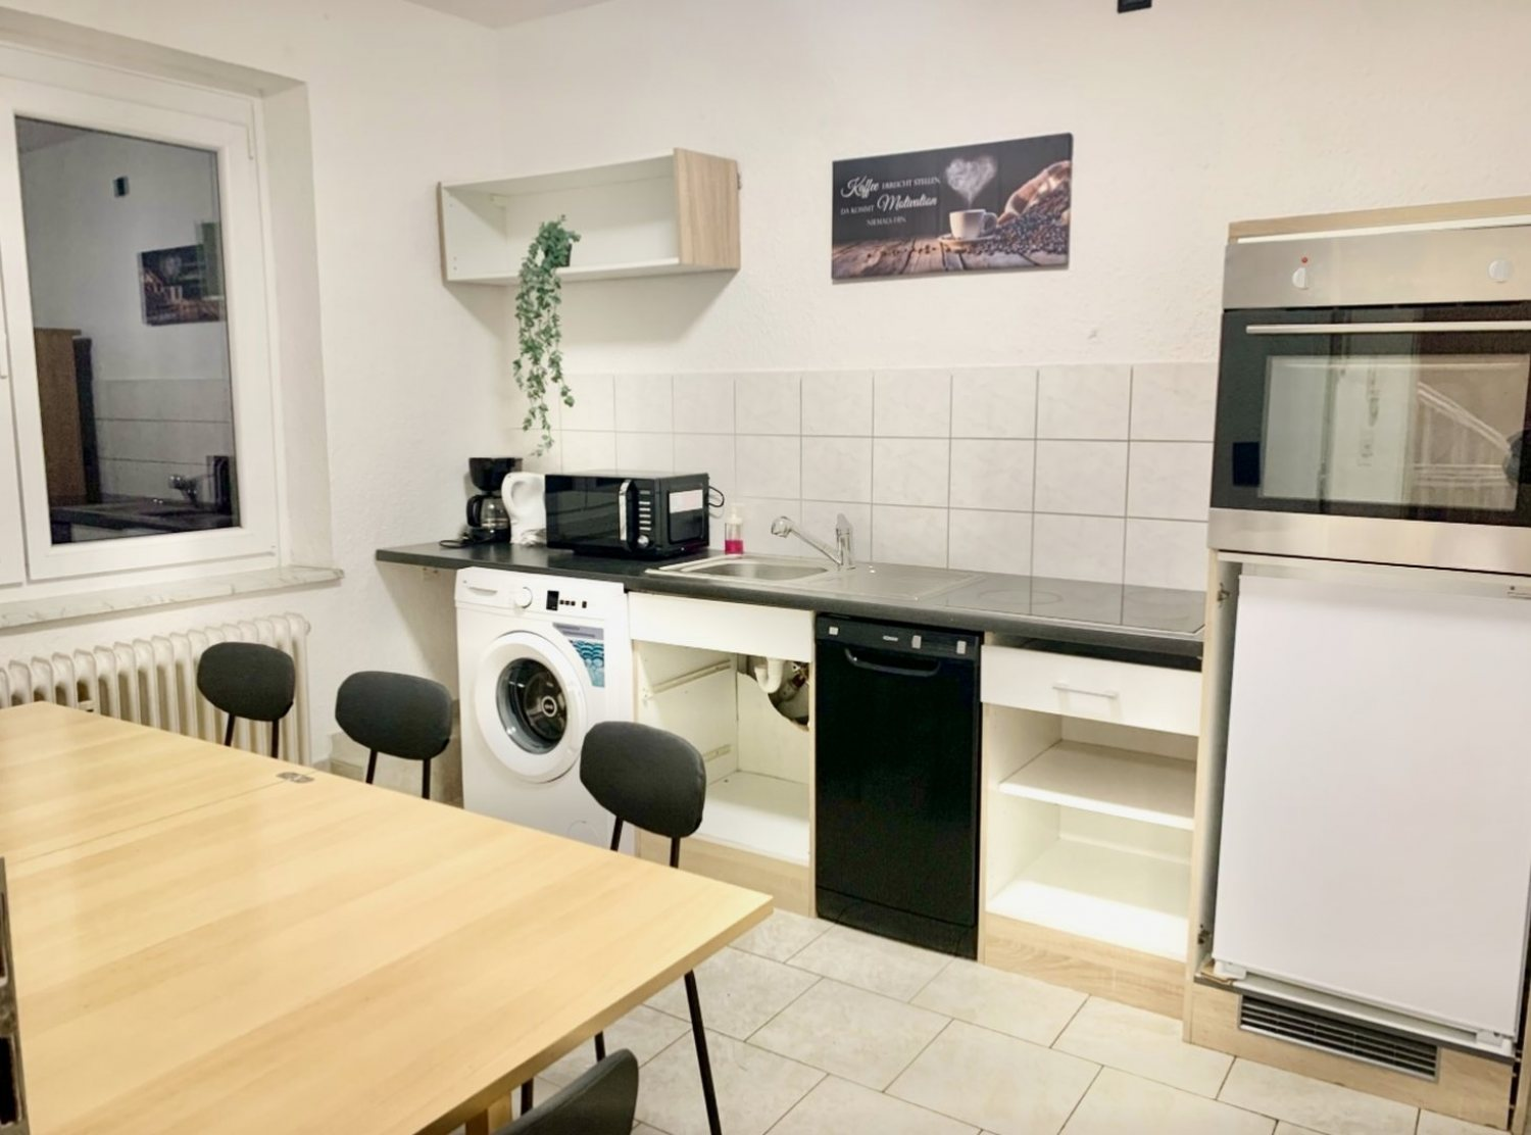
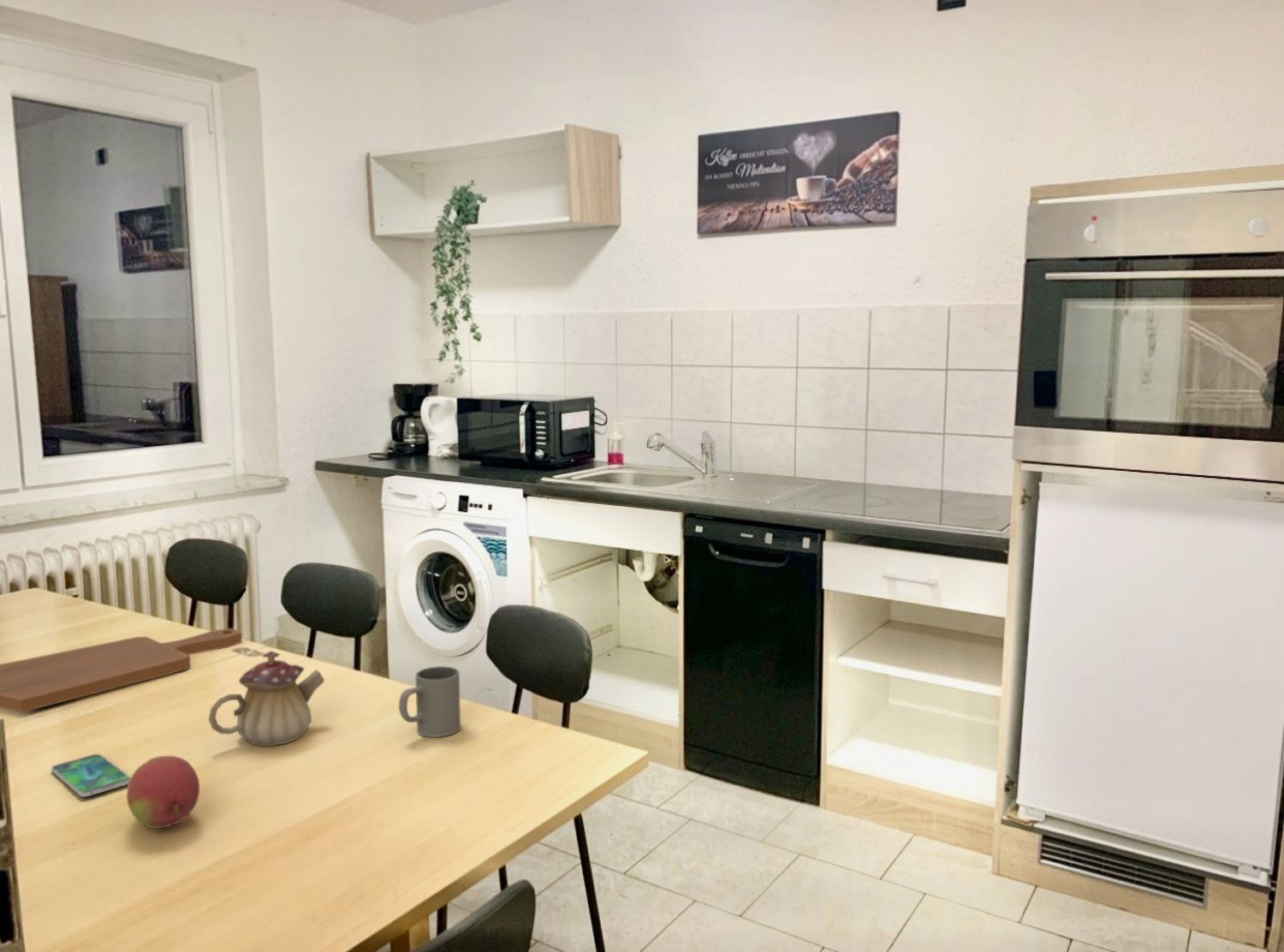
+ mug [398,665,461,738]
+ smartphone [51,753,131,798]
+ teapot [208,650,325,747]
+ fruit [126,755,200,830]
+ cutting board [0,628,242,713]
